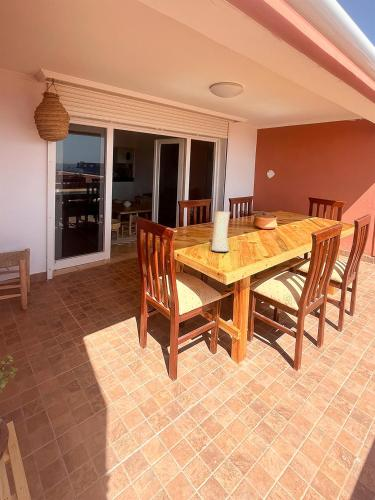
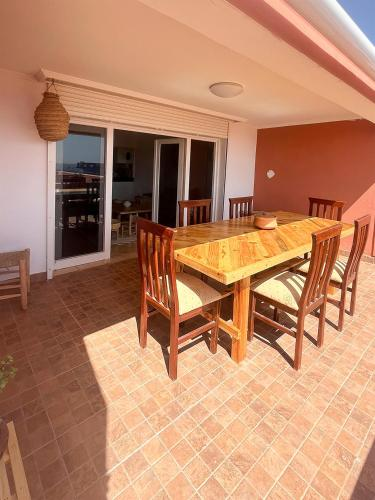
- vase [210,210,231,253]
